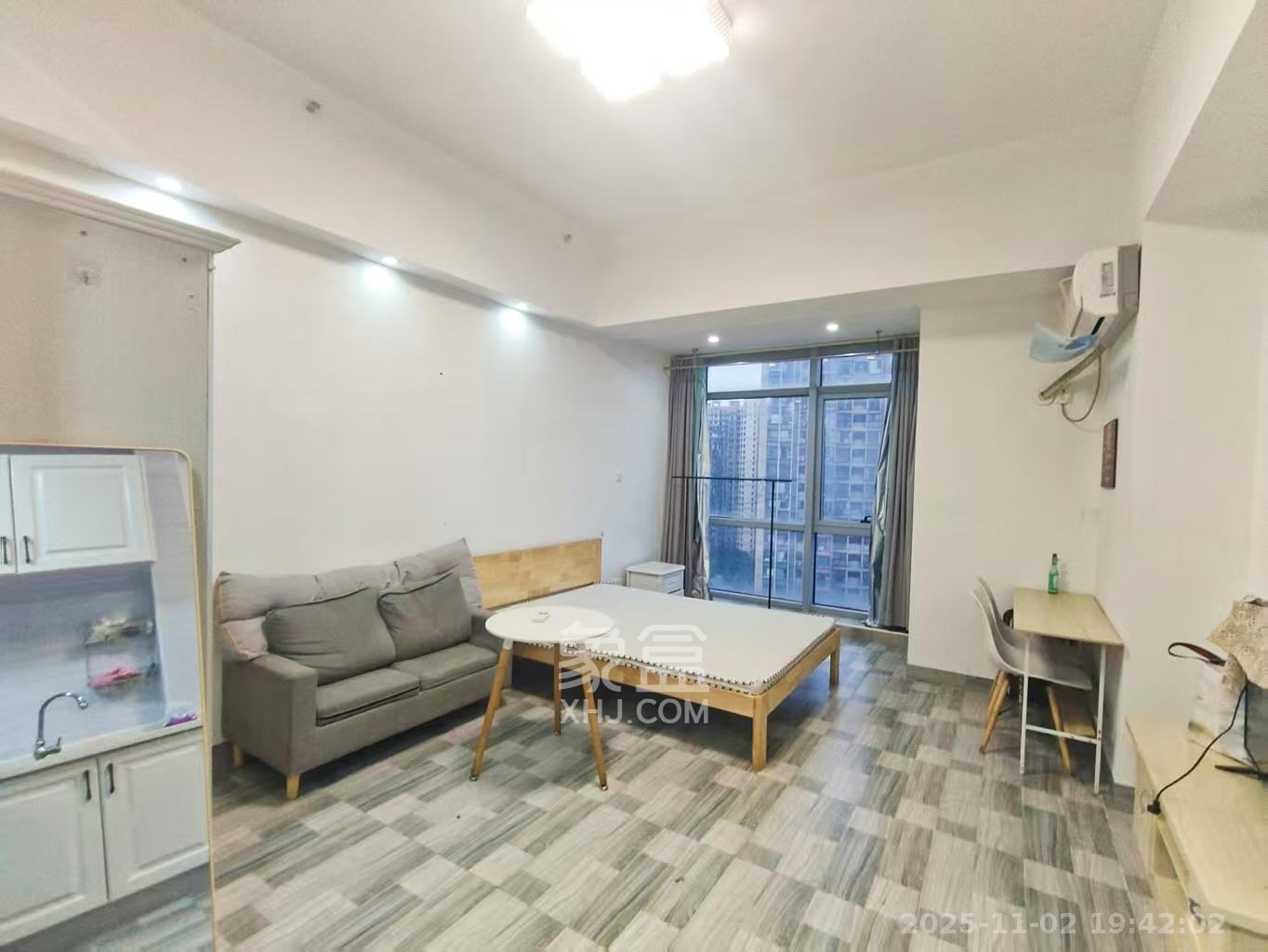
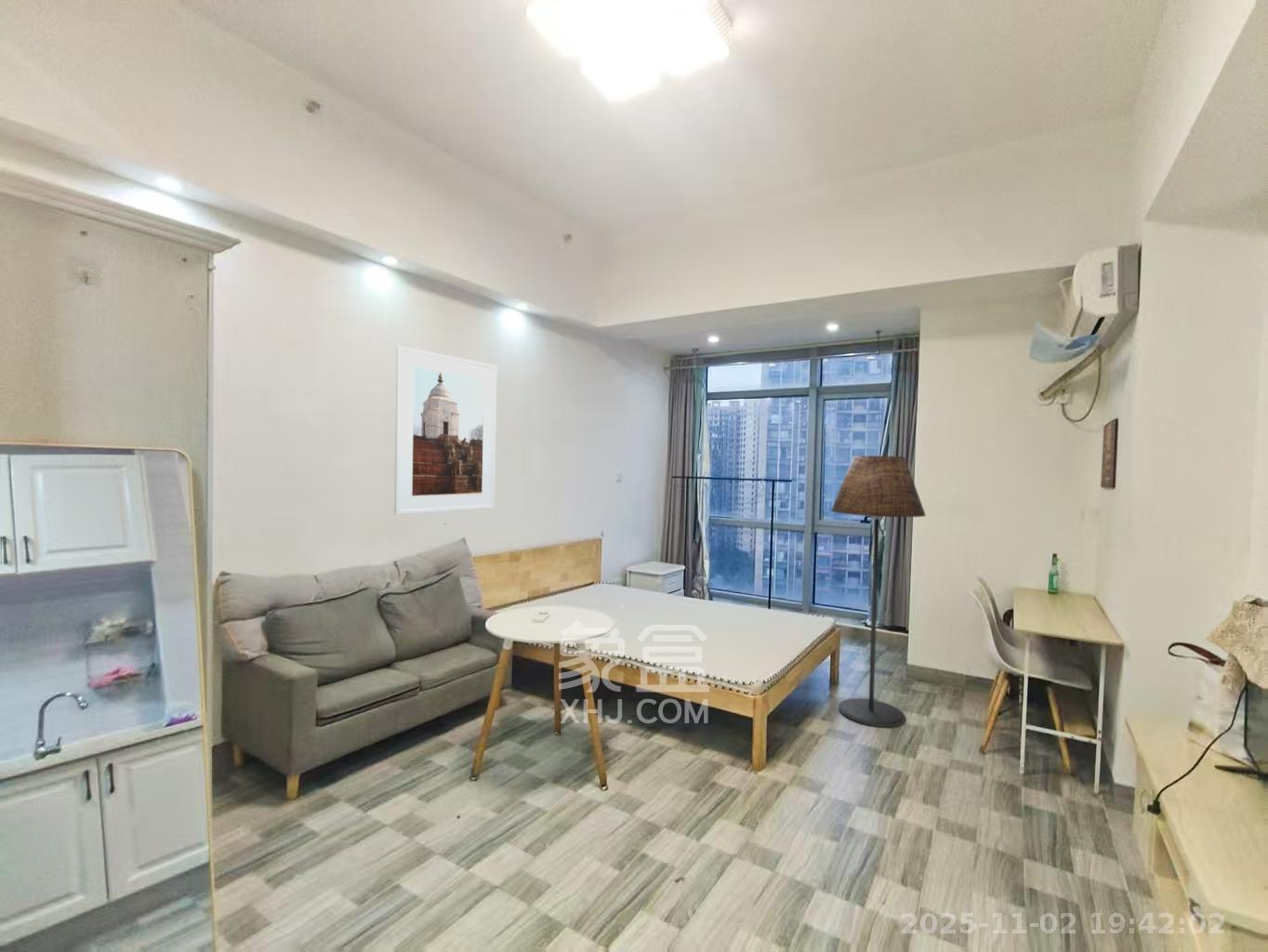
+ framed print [393,345,497,516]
+ floor lamp [830,455,927,728]
